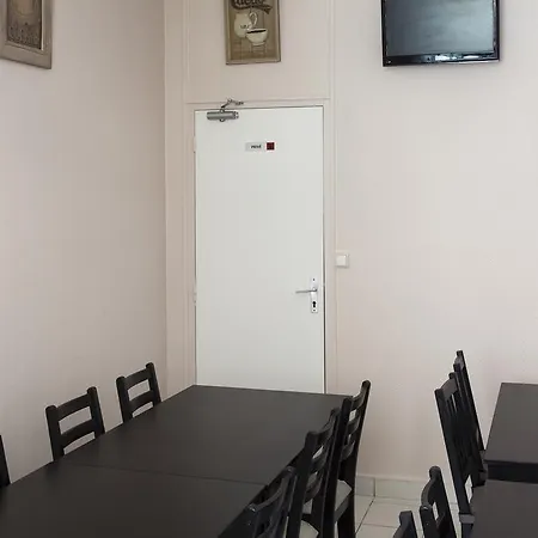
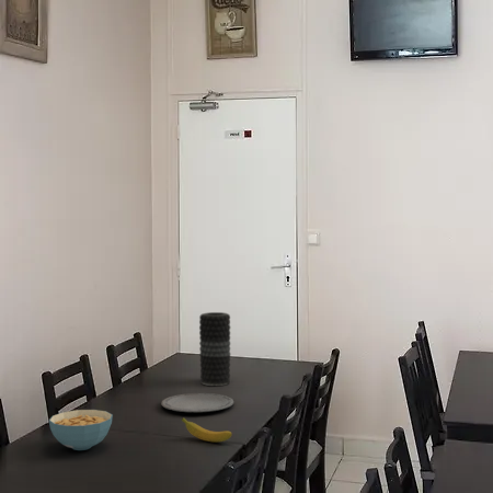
+ cereal bowl [48,409,114,451]
+ banana [181,416,233,443]
+ plate [160,392,234,413]
+ vase [198,311,231,387]
